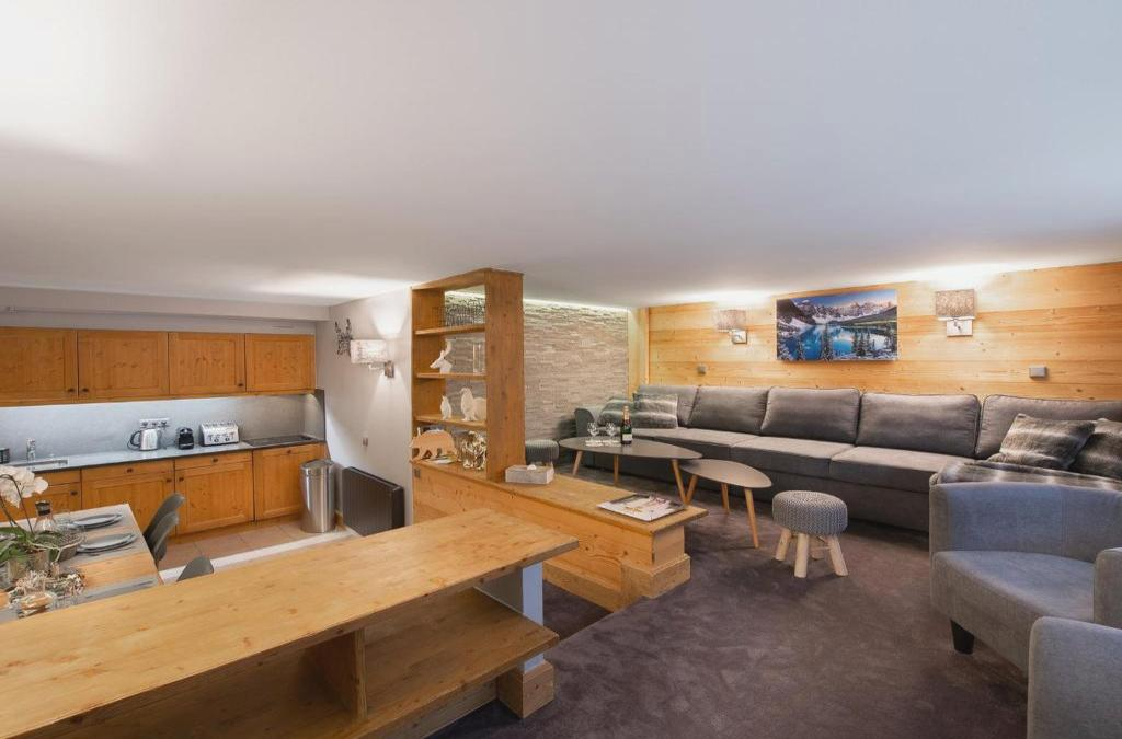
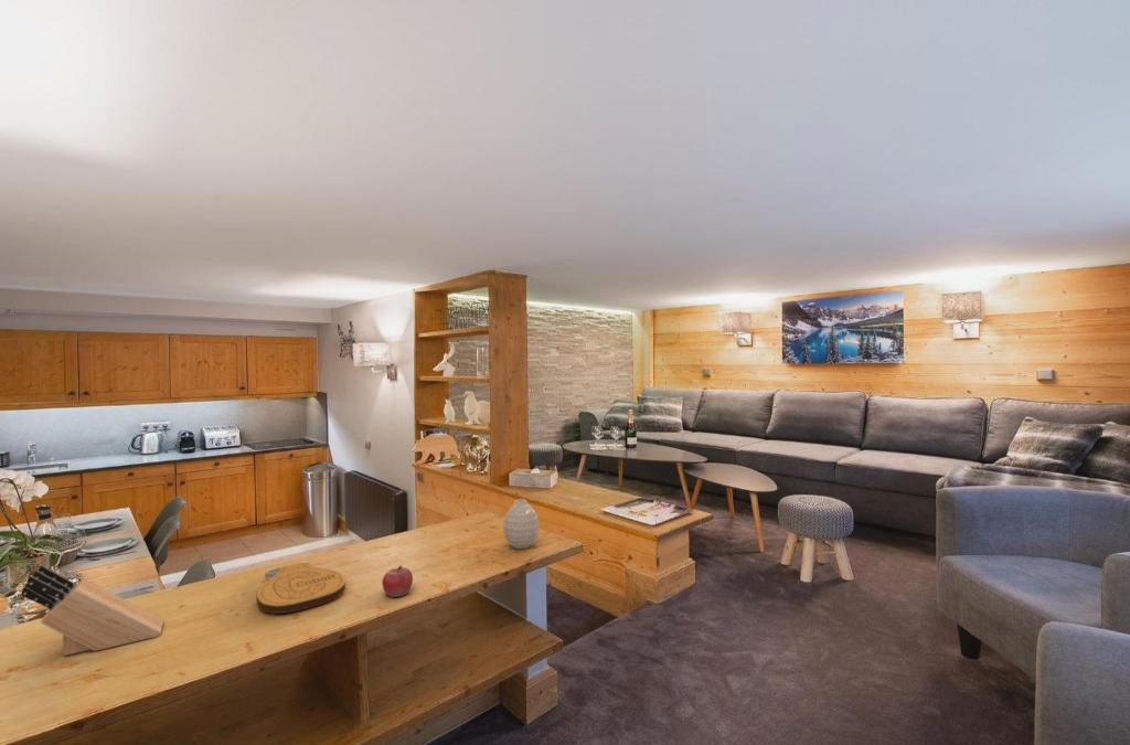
+ fruit [381,564,414,598]
+ vase [502,498,540,550]
+ key chain [256,562,347,615]
+ knife block [20,564,164,657]
